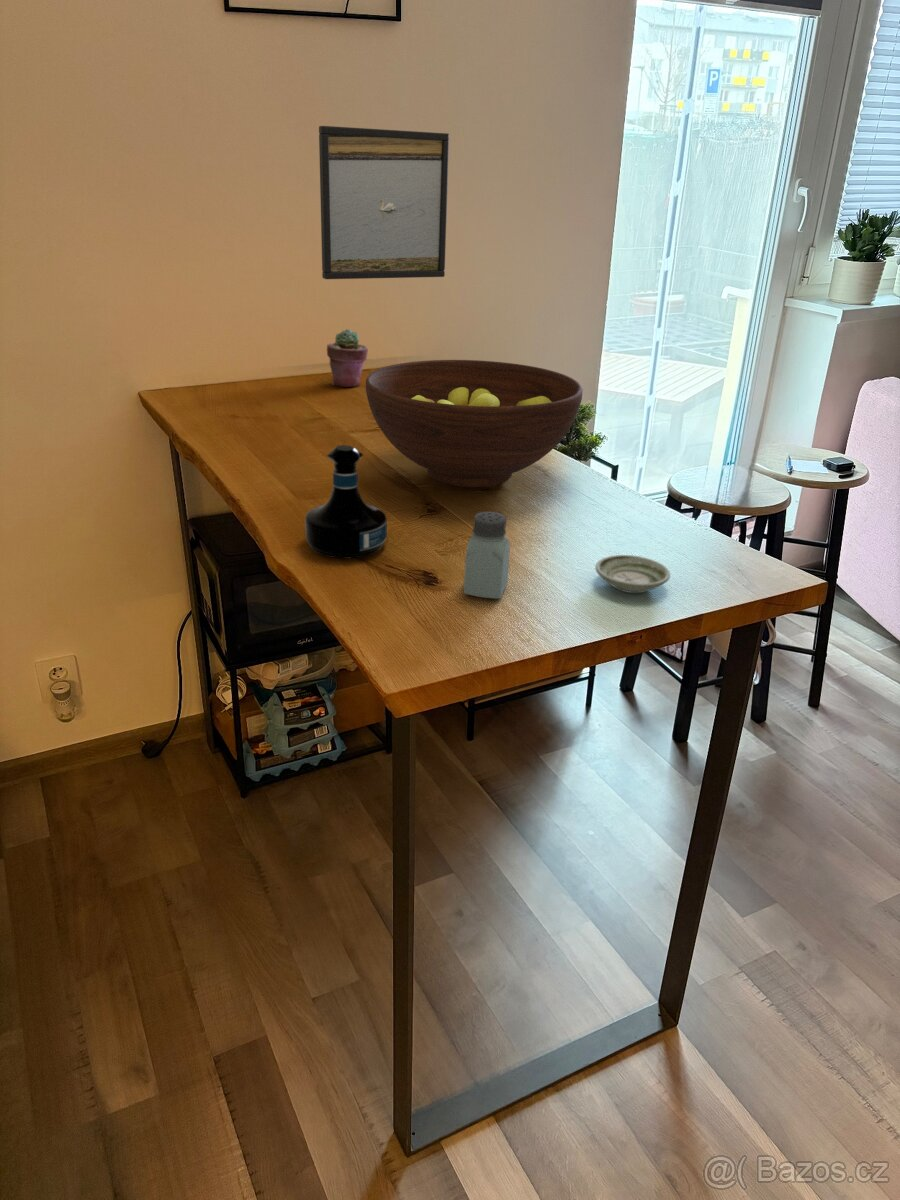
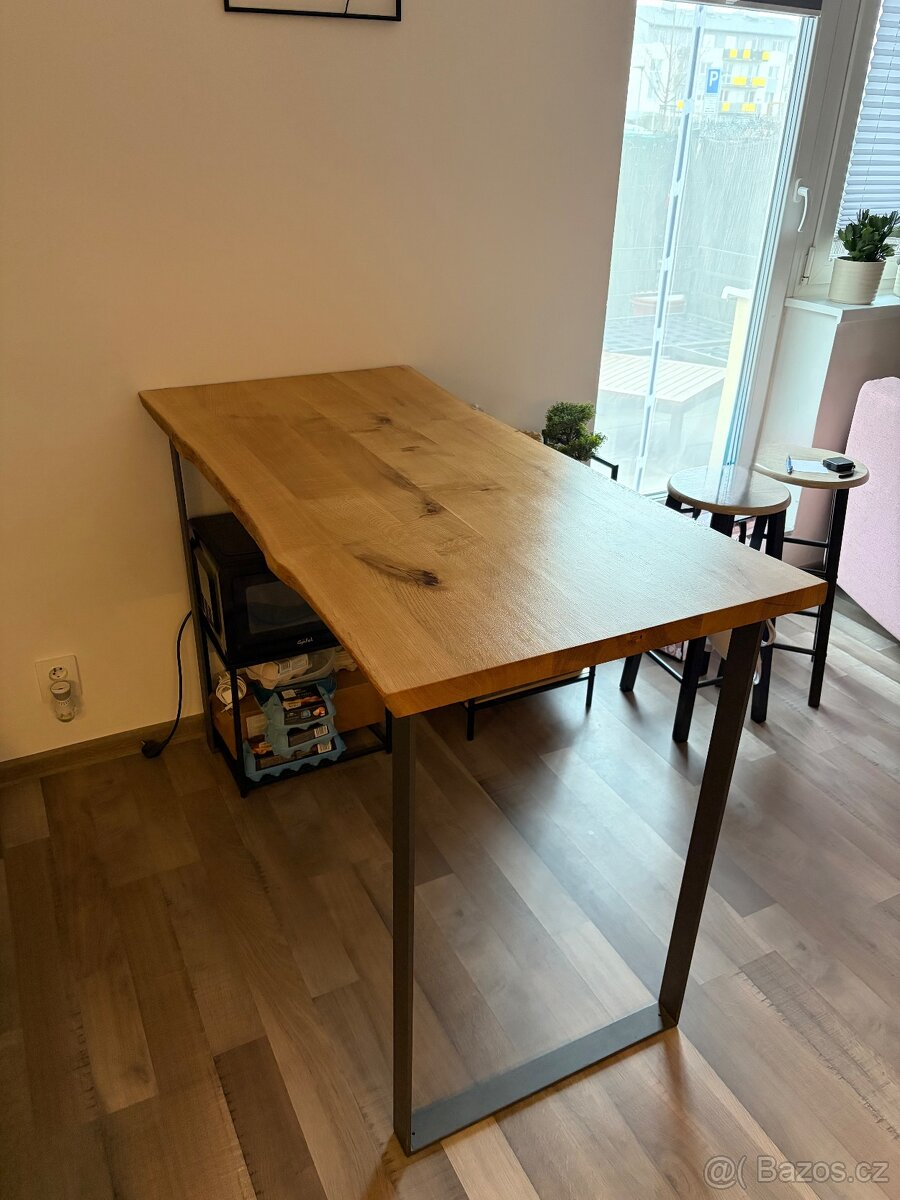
- saucer [594,554,671,594]
- fruit bowl [365,359,584,488]
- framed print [318,125,450,280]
- tequila bottle [304,444,388,560]
- potted succulent [326,328,369,388]
- saltshaker [463,511,511,600]
